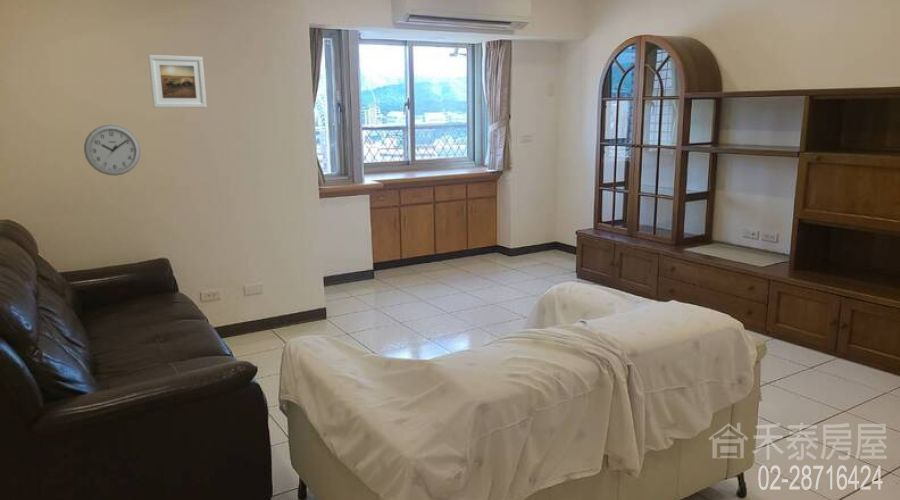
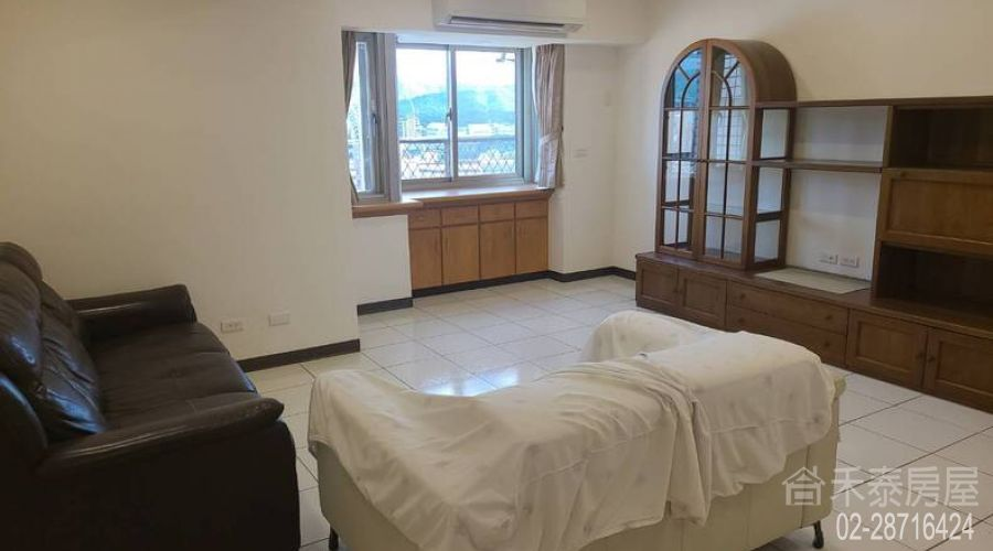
- wall clock [83,124,141,177]
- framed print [147,54,208,109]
